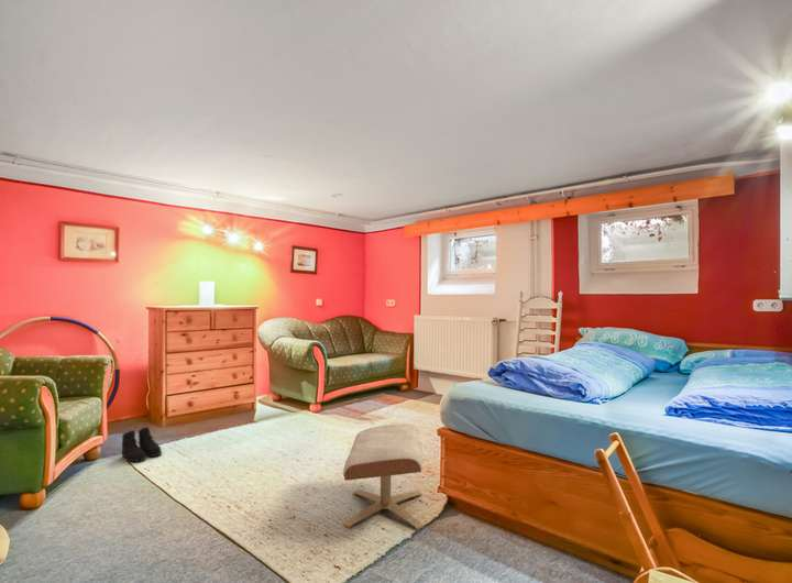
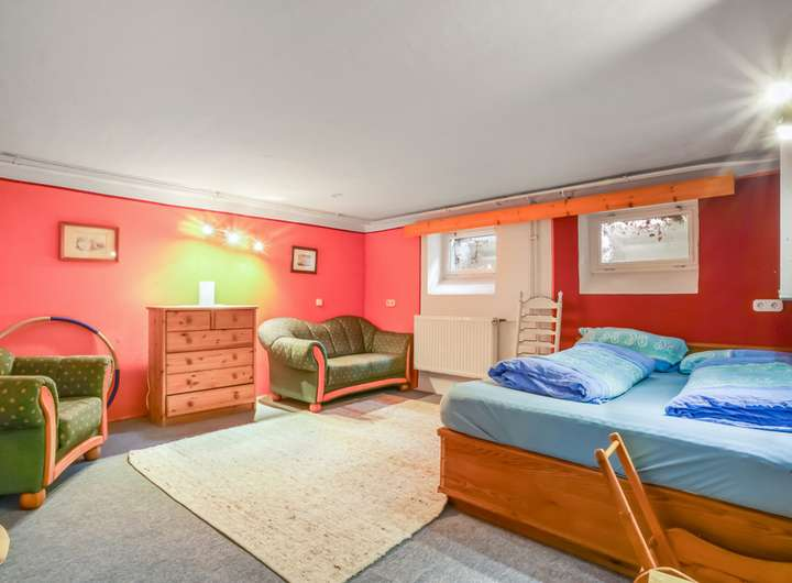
- boots [121,426,163,463]
- ottoman [342,422,425,531]
